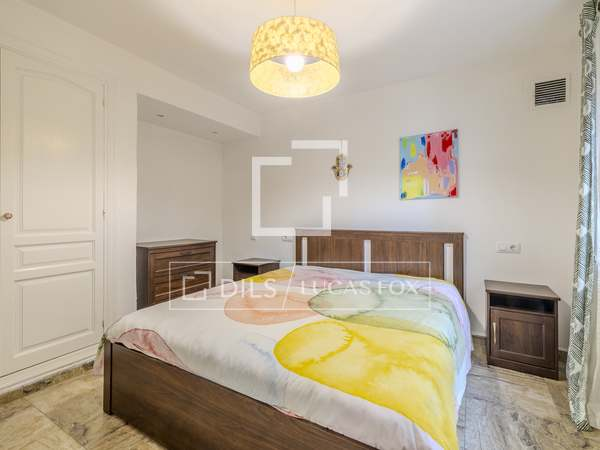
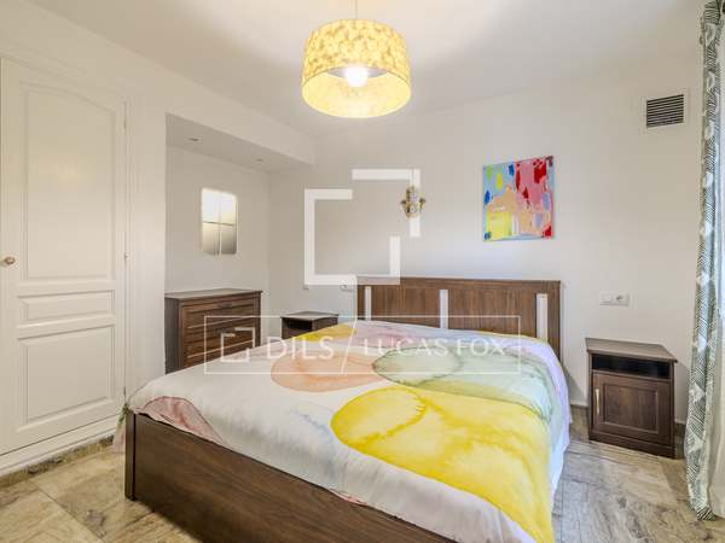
+ home mirror [199,187,239,257]
